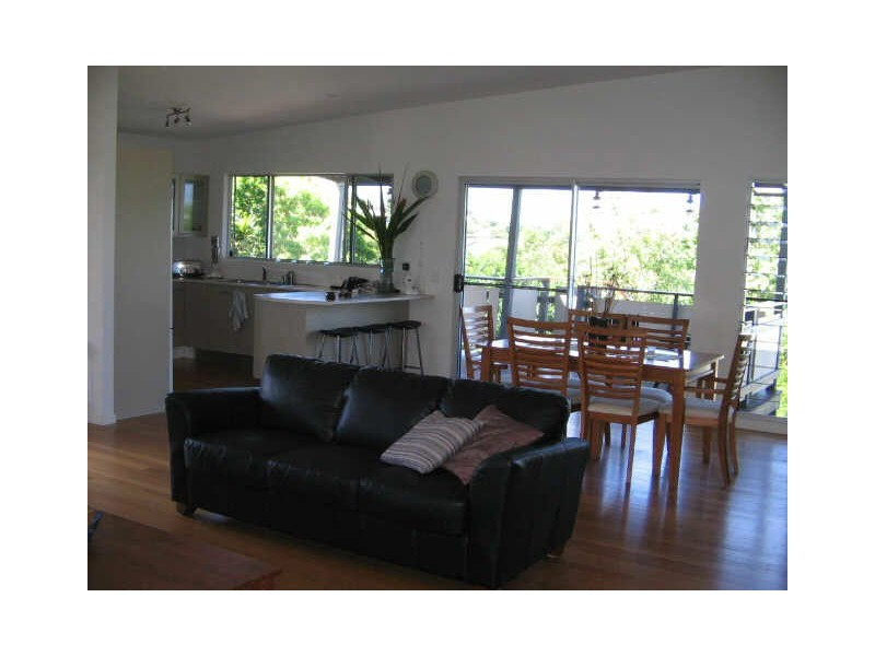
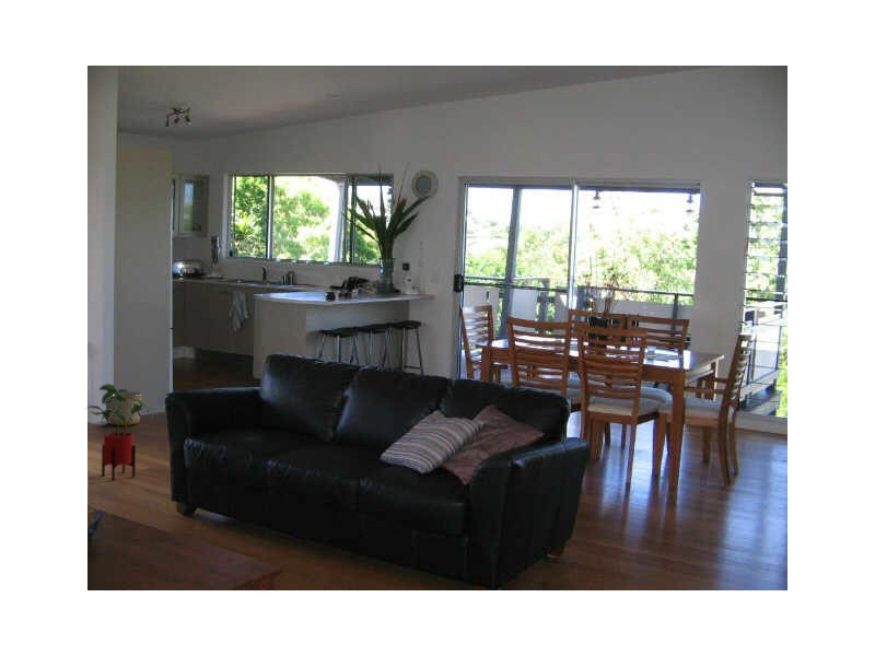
+ planter [105,390,143,426]
+ house plant [86,383,154,481]
